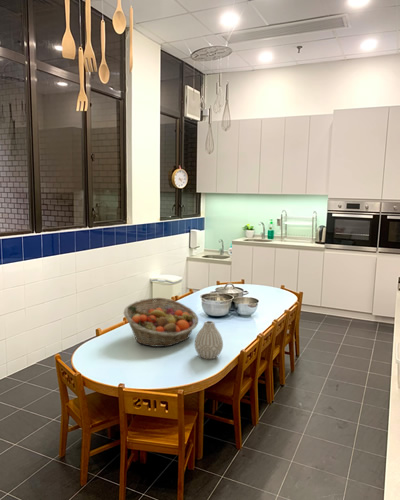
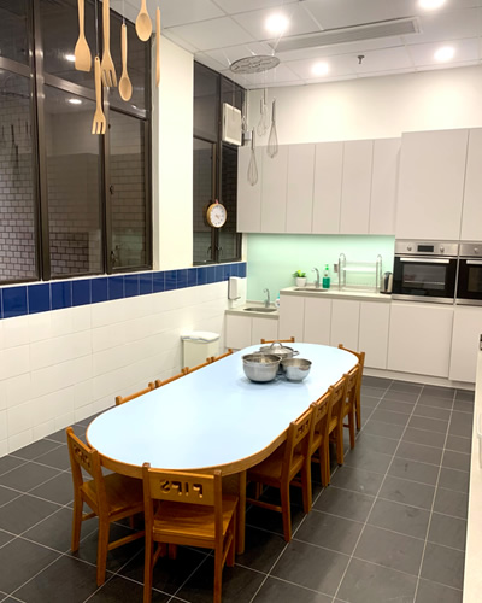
- vase [194,320,224,360]
- fruit basket [123,297,199,348]
